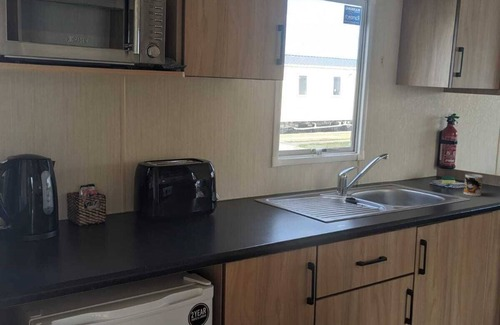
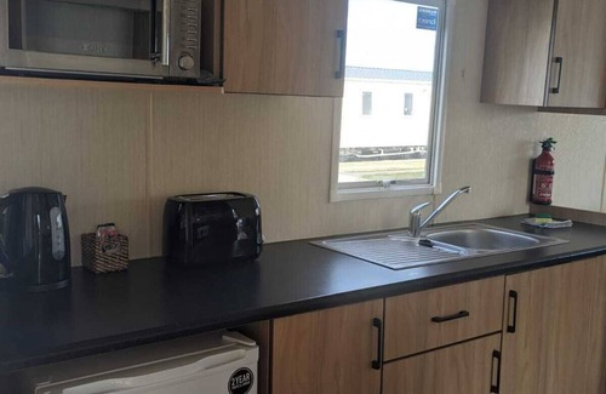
- mug [463,173,484,197]
